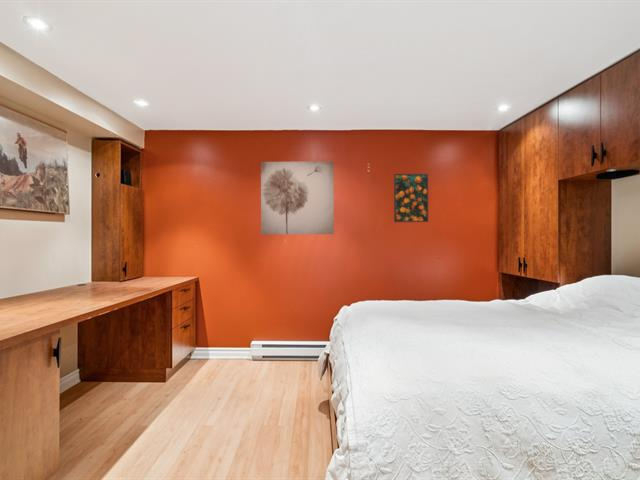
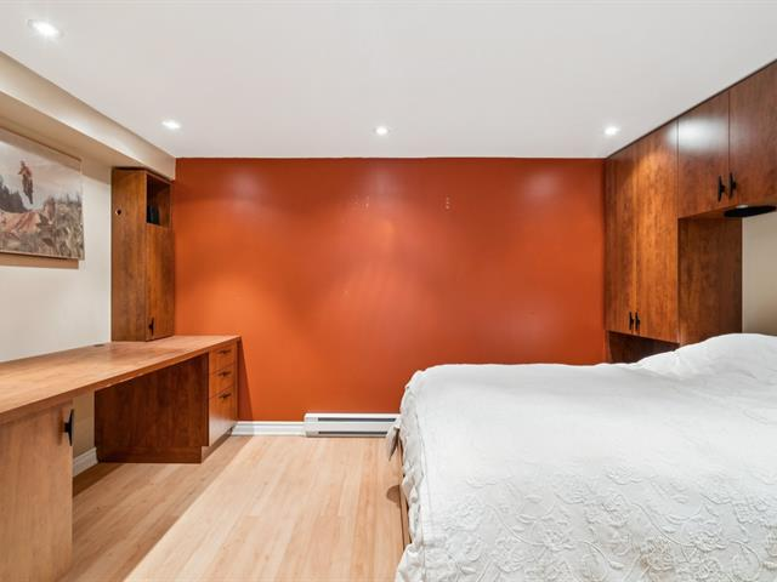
- wall art [260,161,335,235]
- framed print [393,173,429,223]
